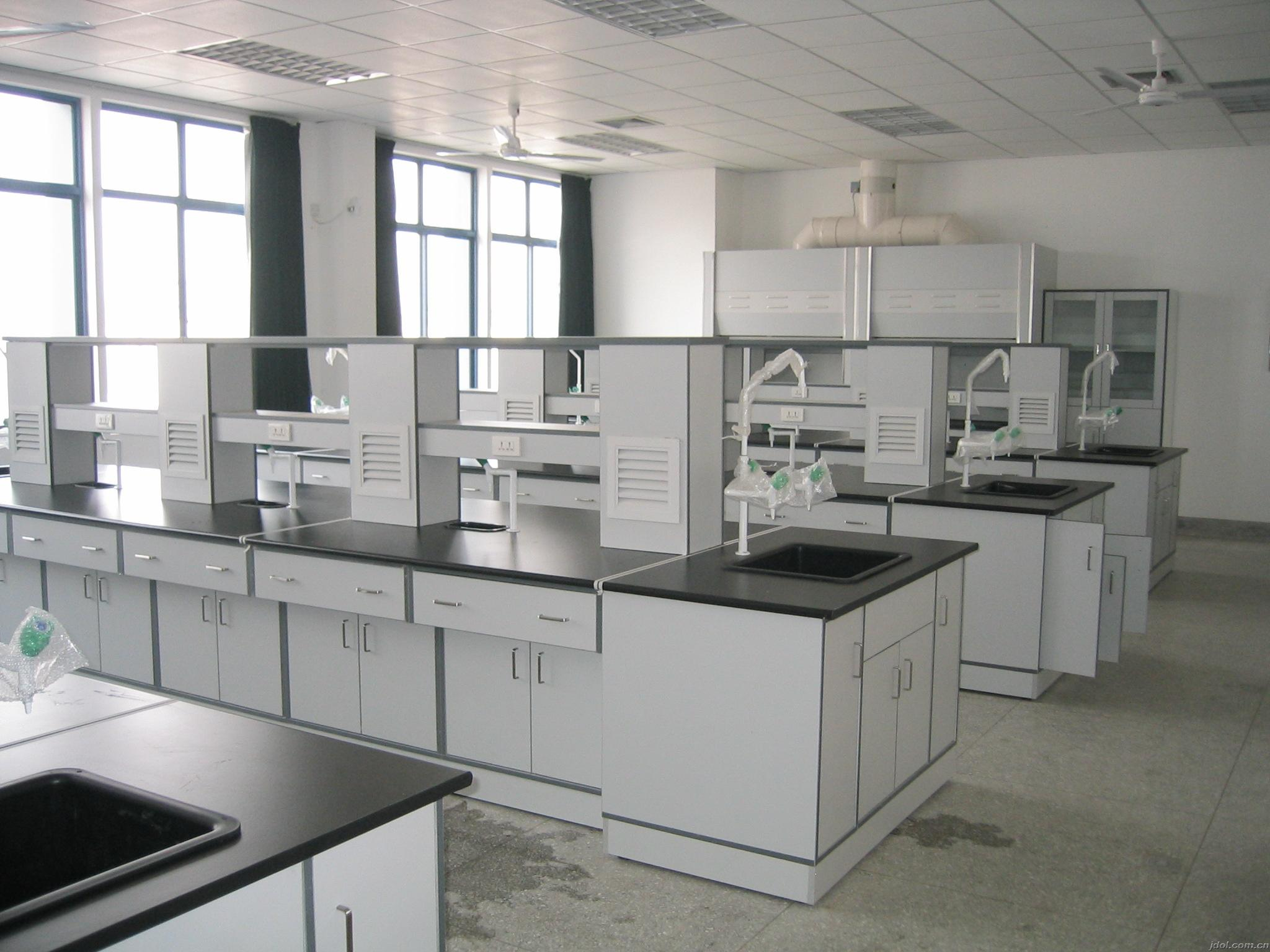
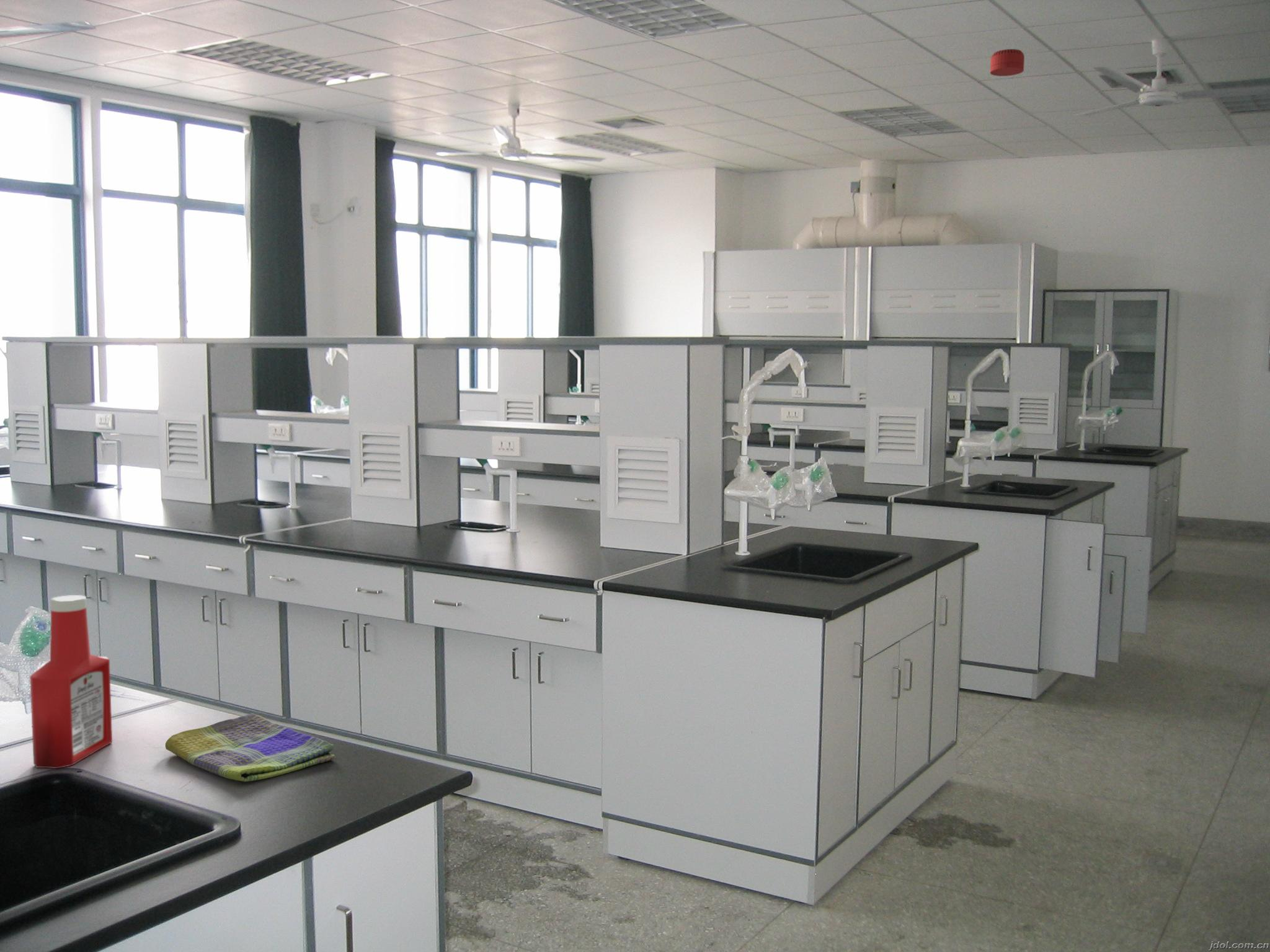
+ dish towel [165,713,336,782]
+ soap bottle [29,594,113,769]
+ smoke detector [990,48,1025,77]
